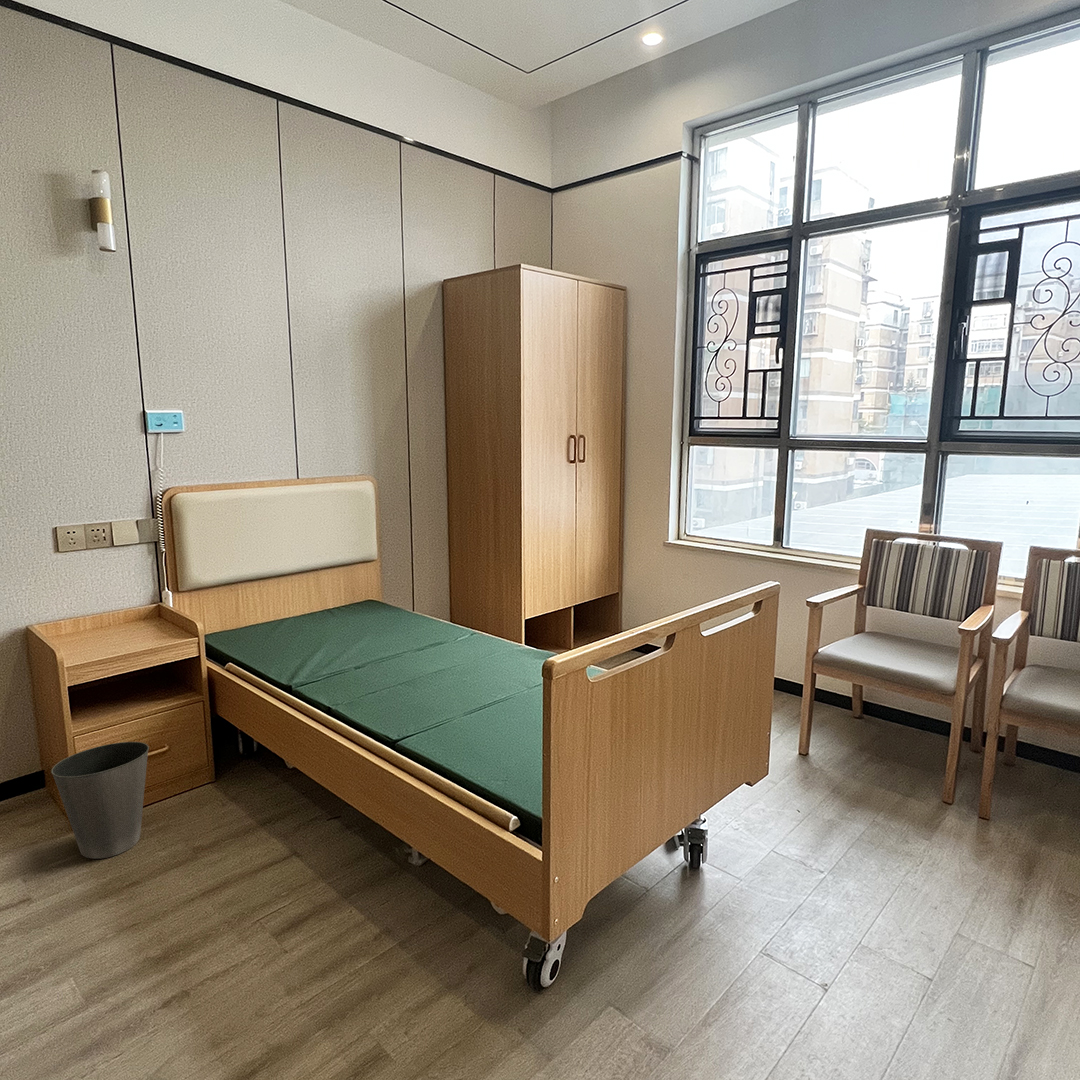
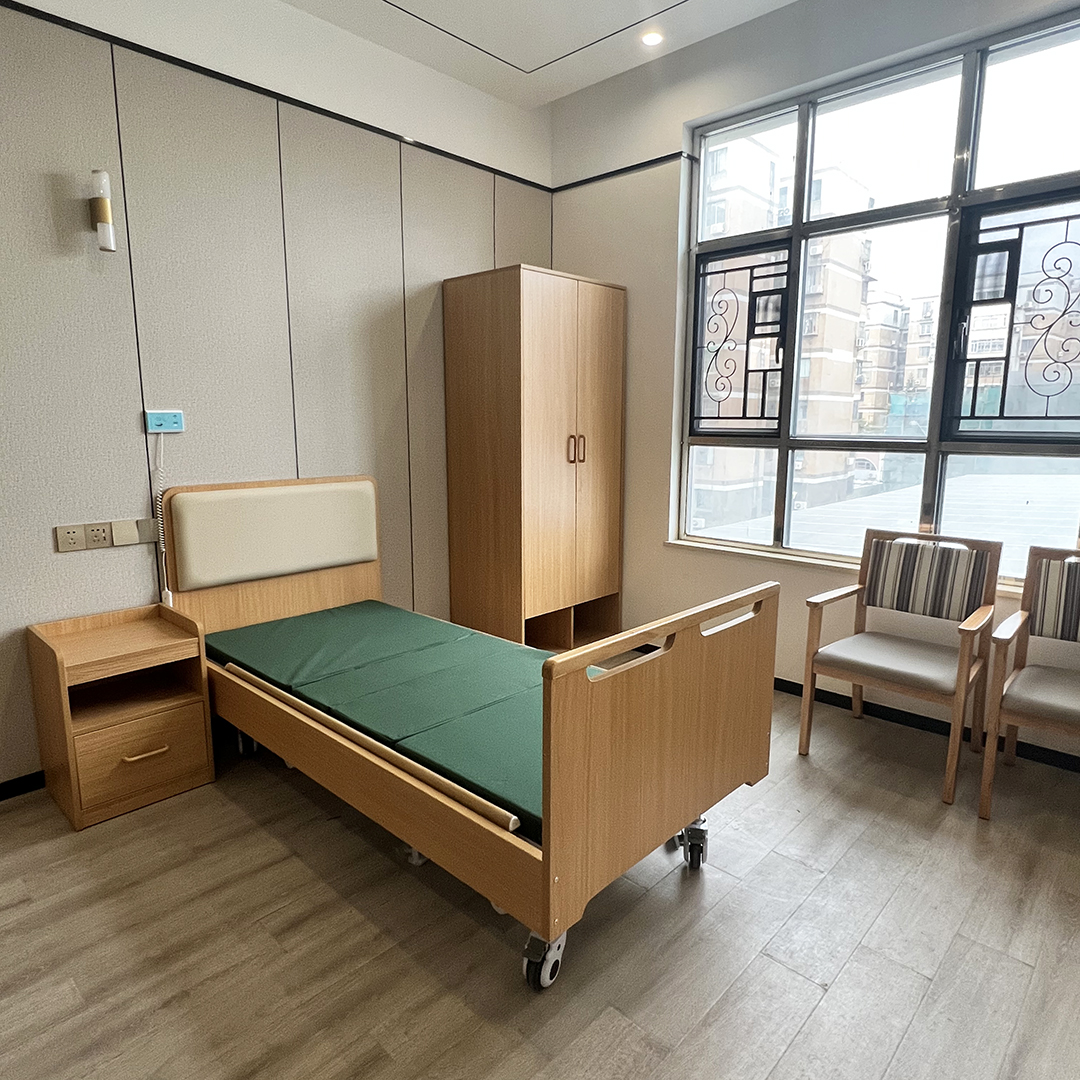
- waste basket [50,741,150,860]
